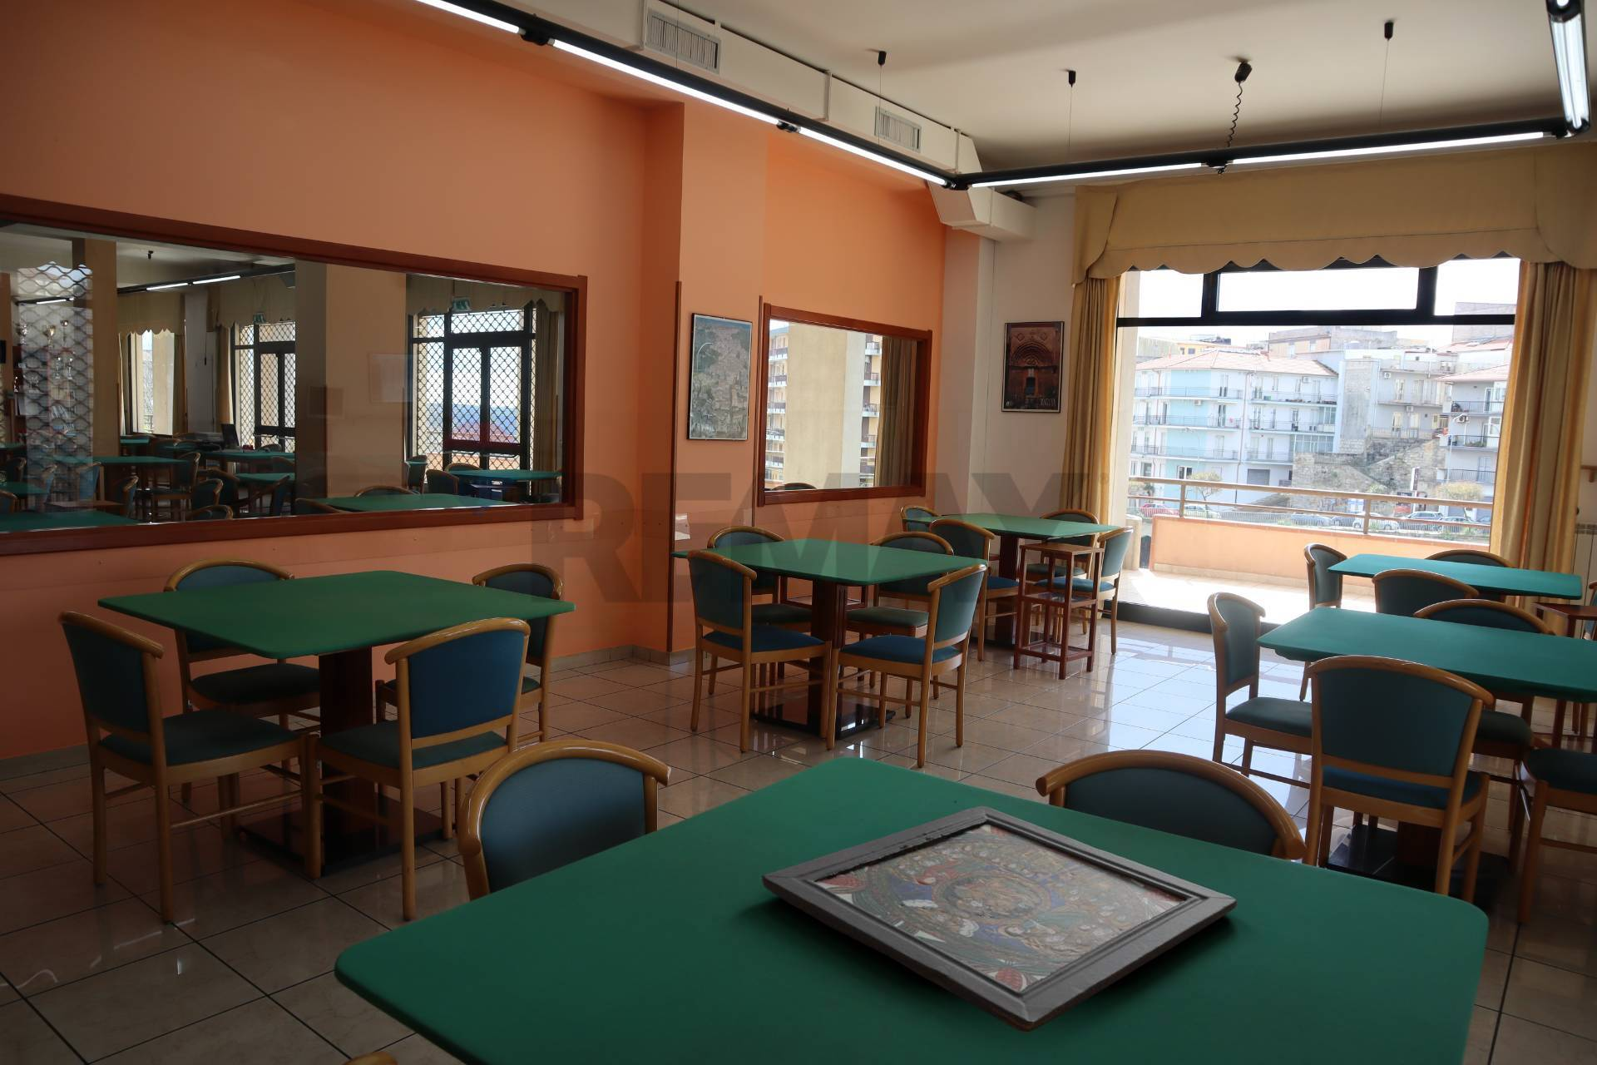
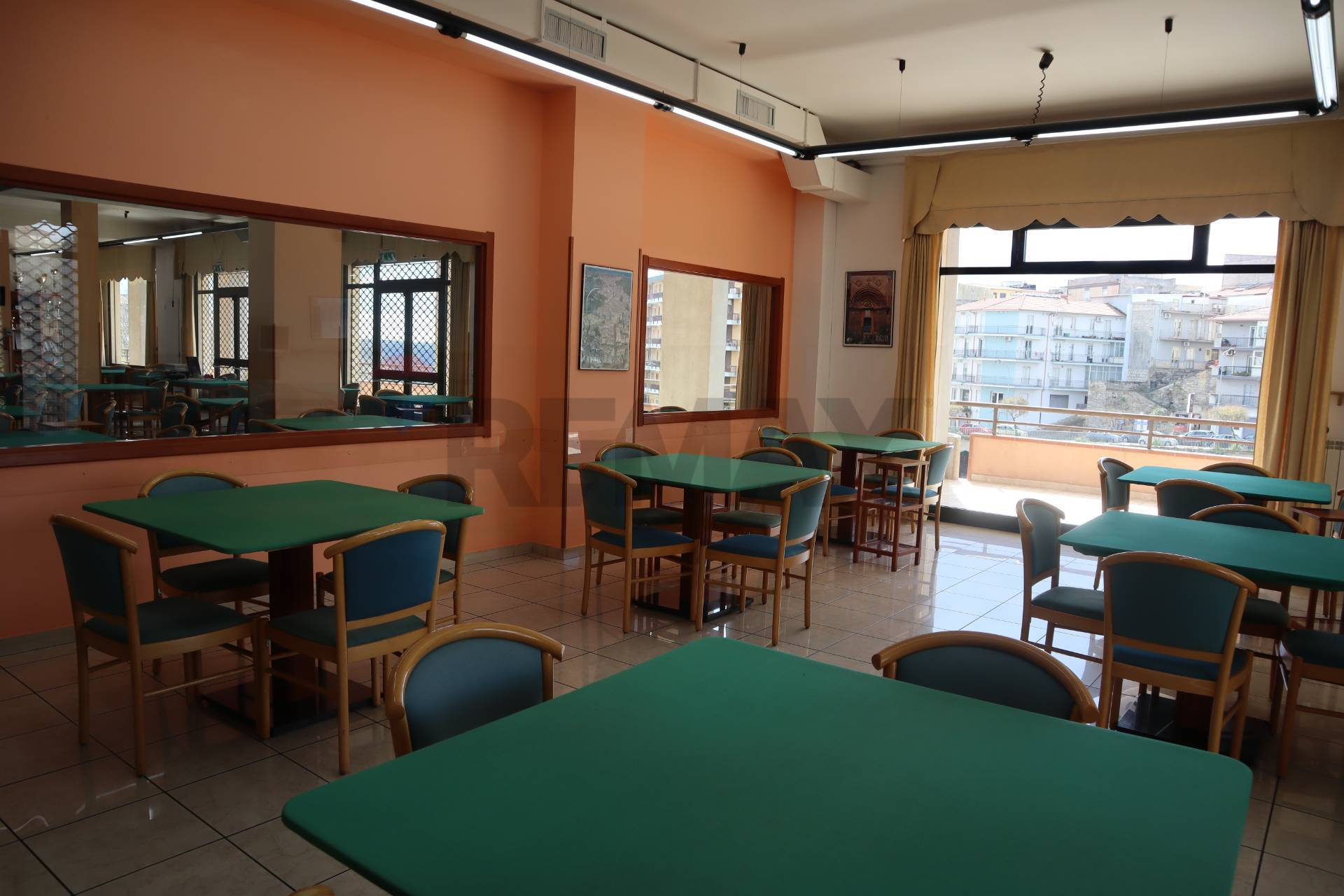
- board game [760,806,1238,1033]
